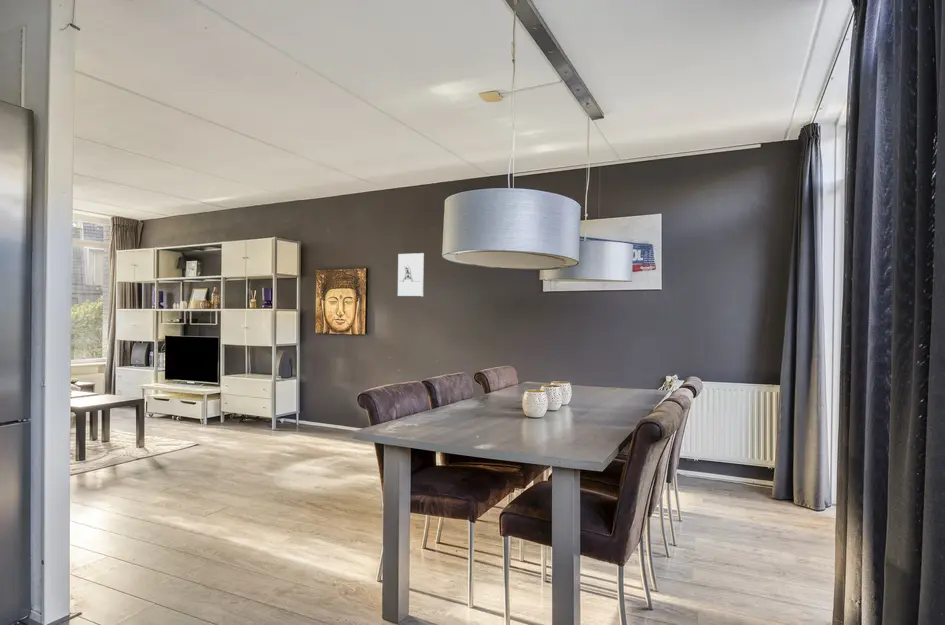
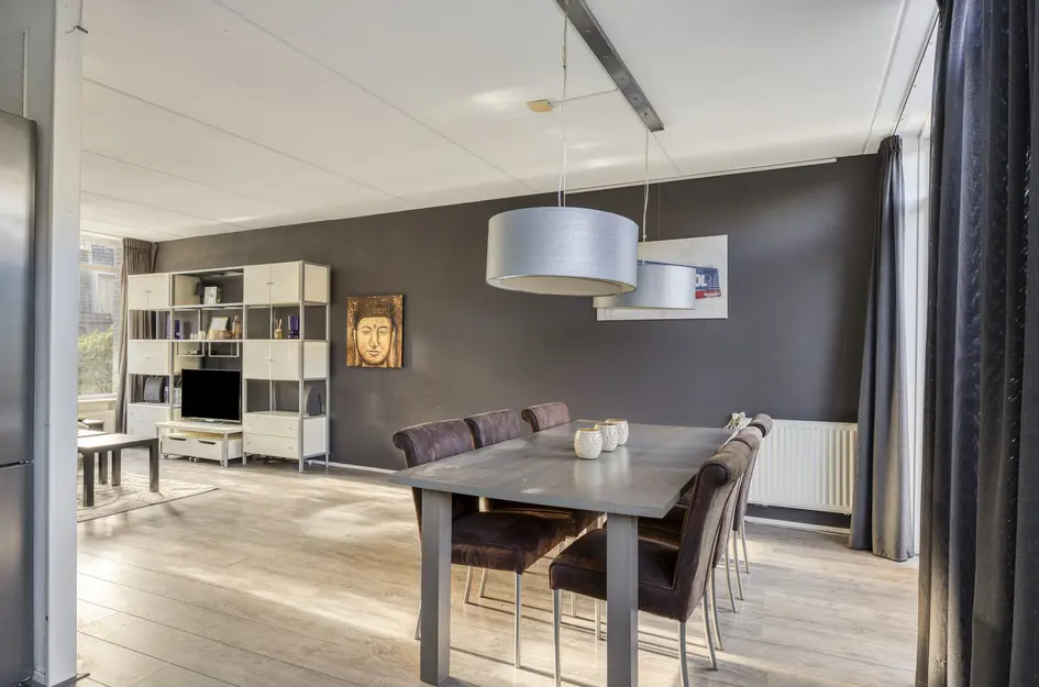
- wall sculpture [397,252,425,298]
